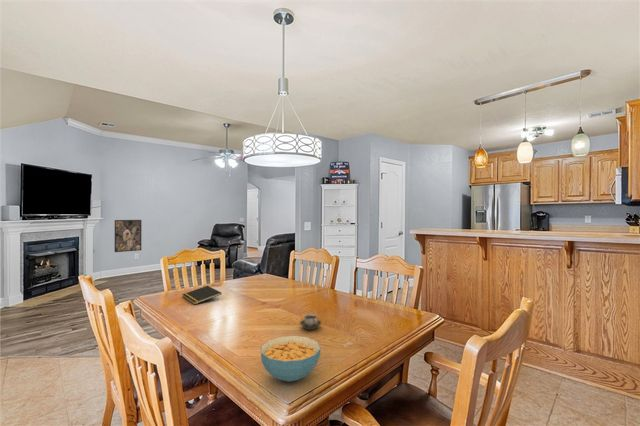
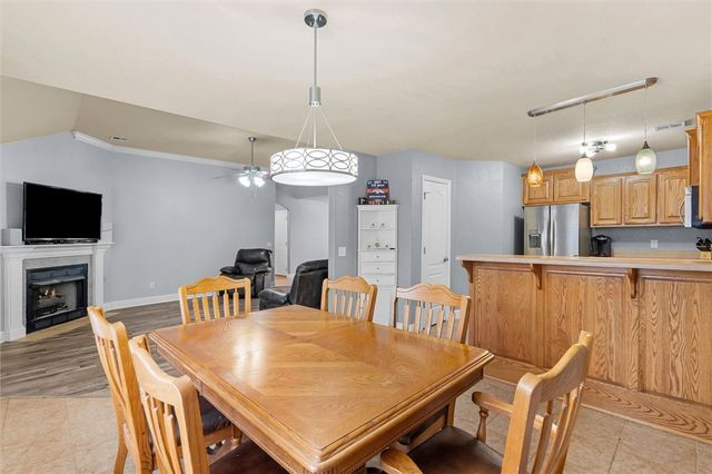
- notepad [181,285,223,306]
- cup [299,313,322,331]
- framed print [114,219,142,253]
- cereal bowl [260,335,322,383]
